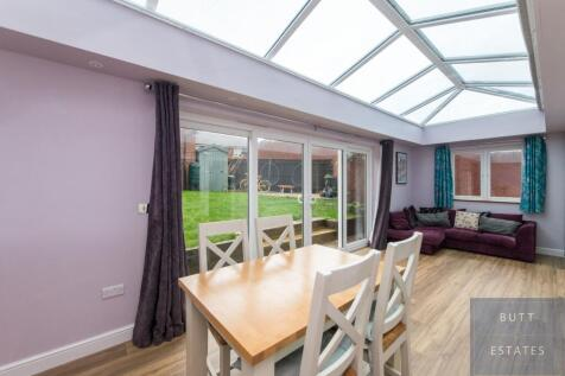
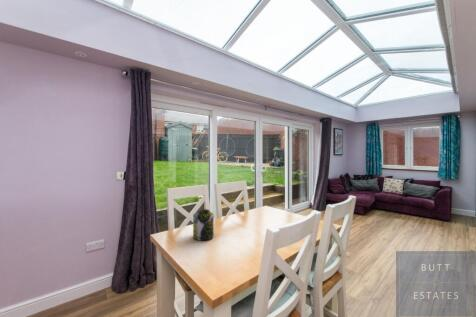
+ jar [192,208,215,241]
